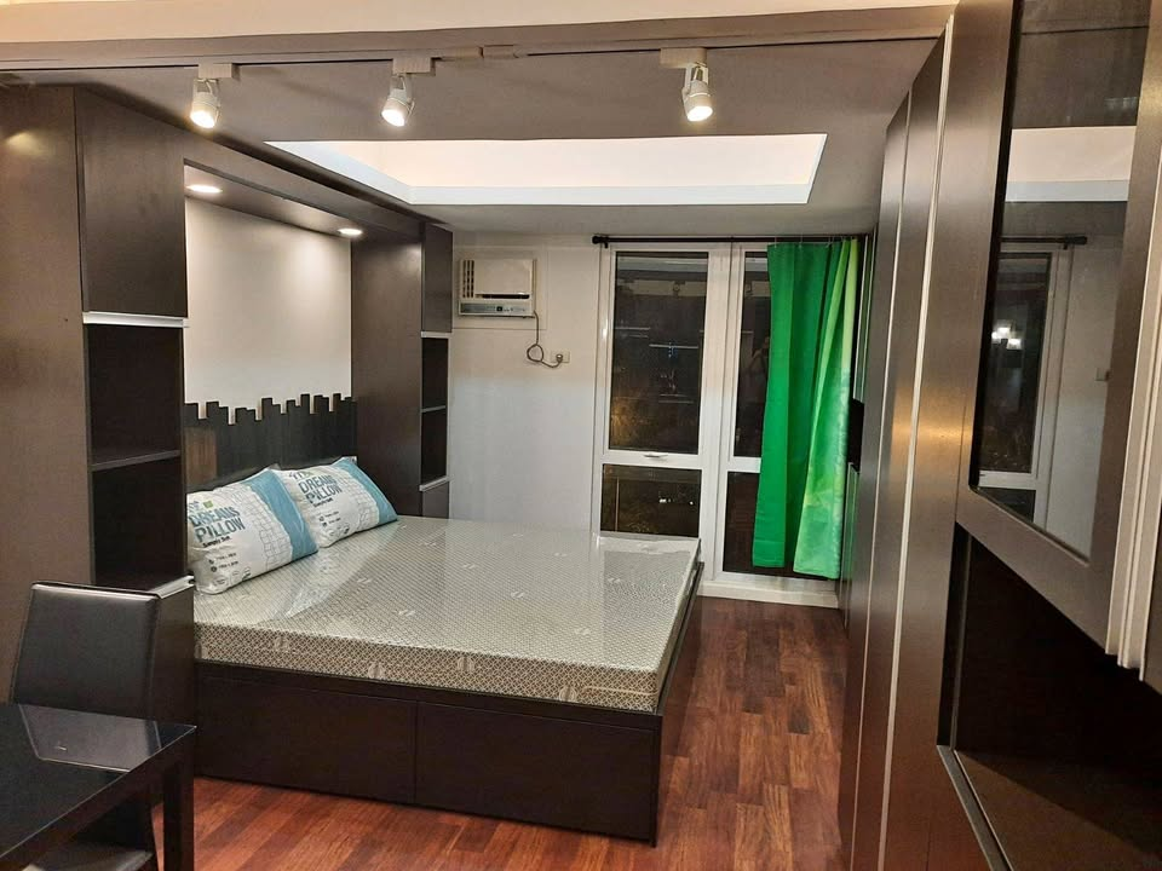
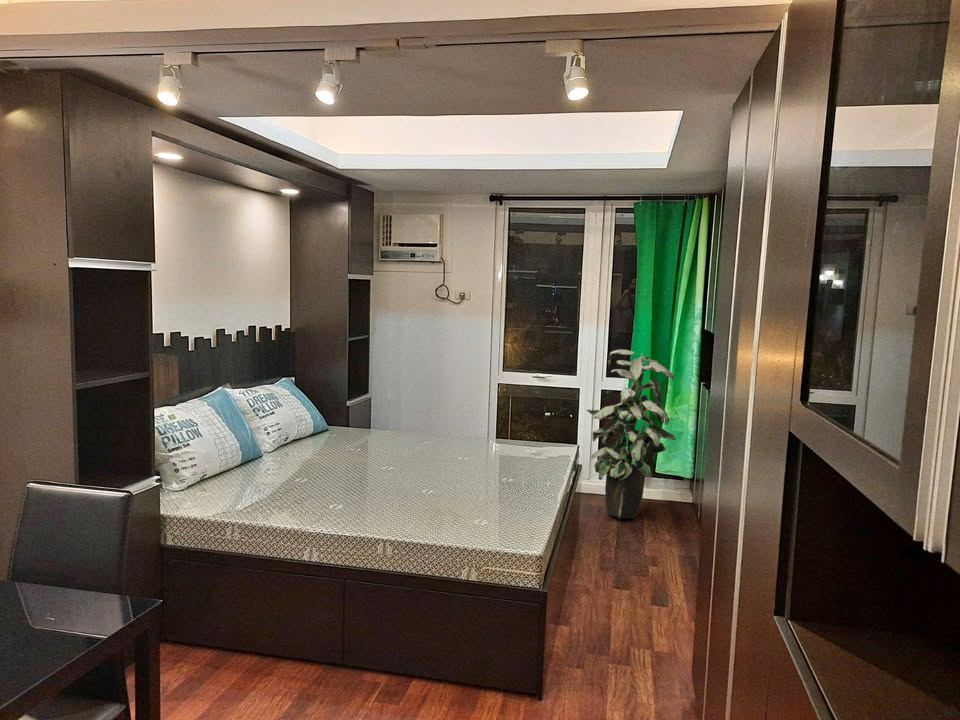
+ indoor plant [585,349,676,520]
